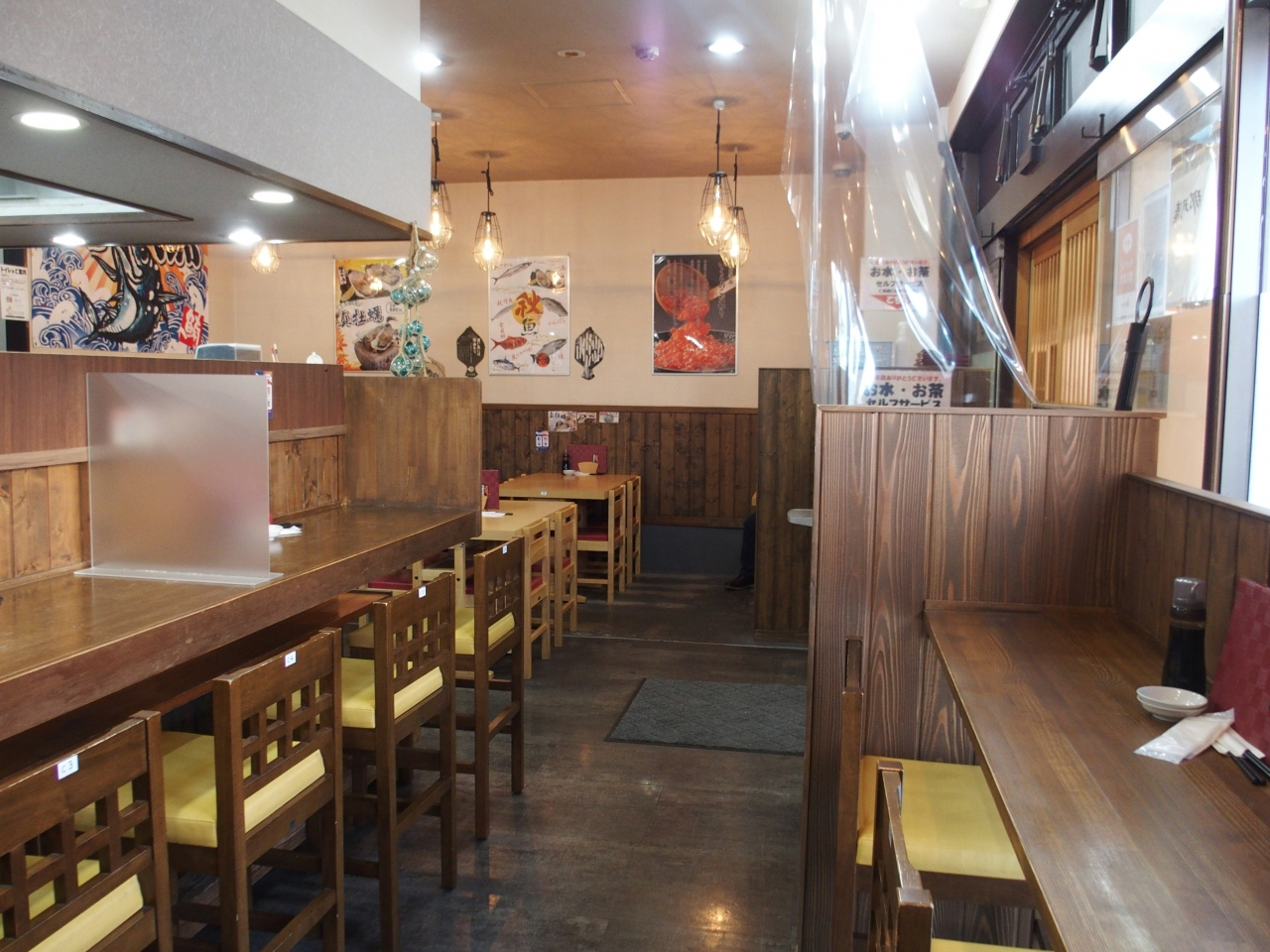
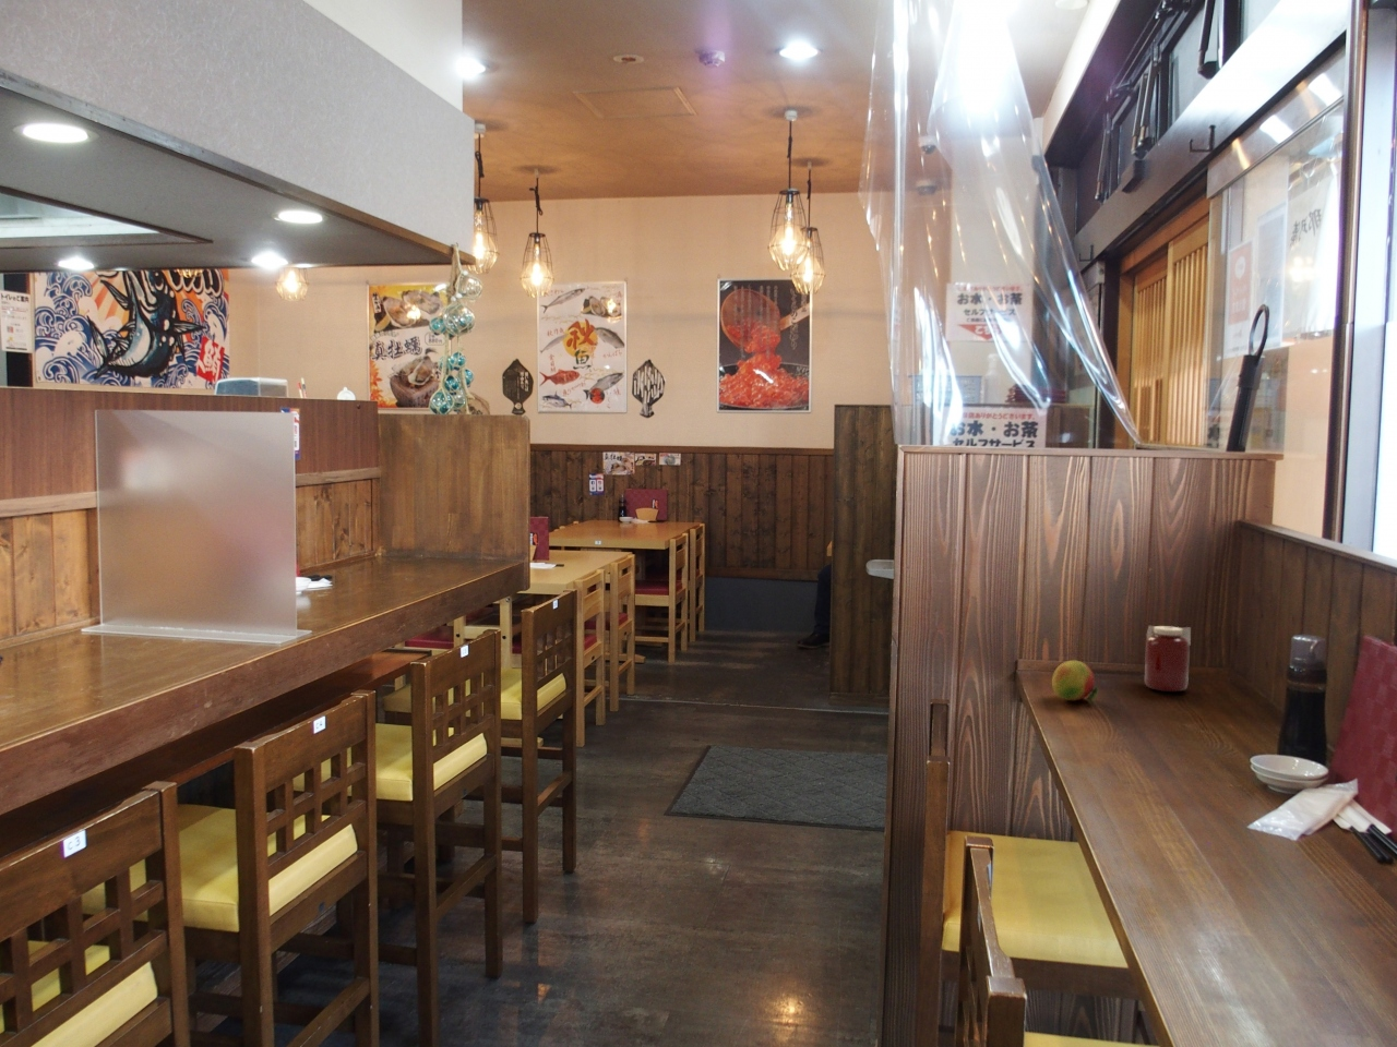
+ fruit [1050,660,1099,704]
+ jar [1144,625,1191,693]
